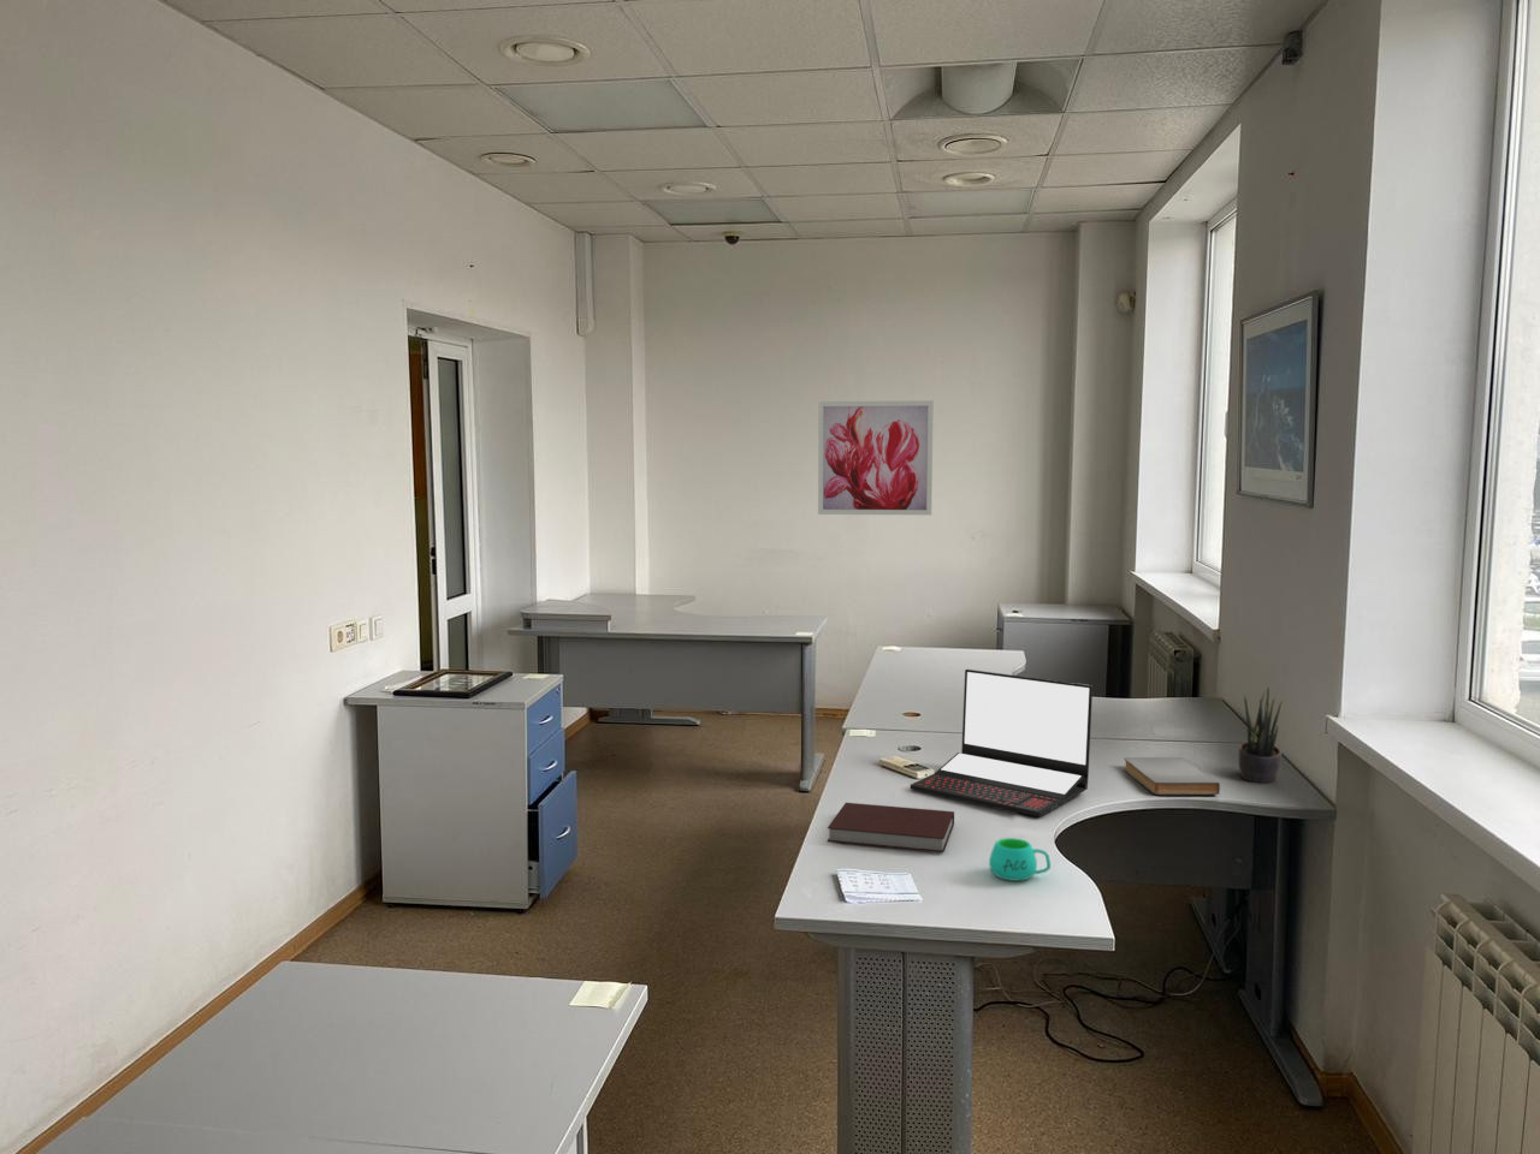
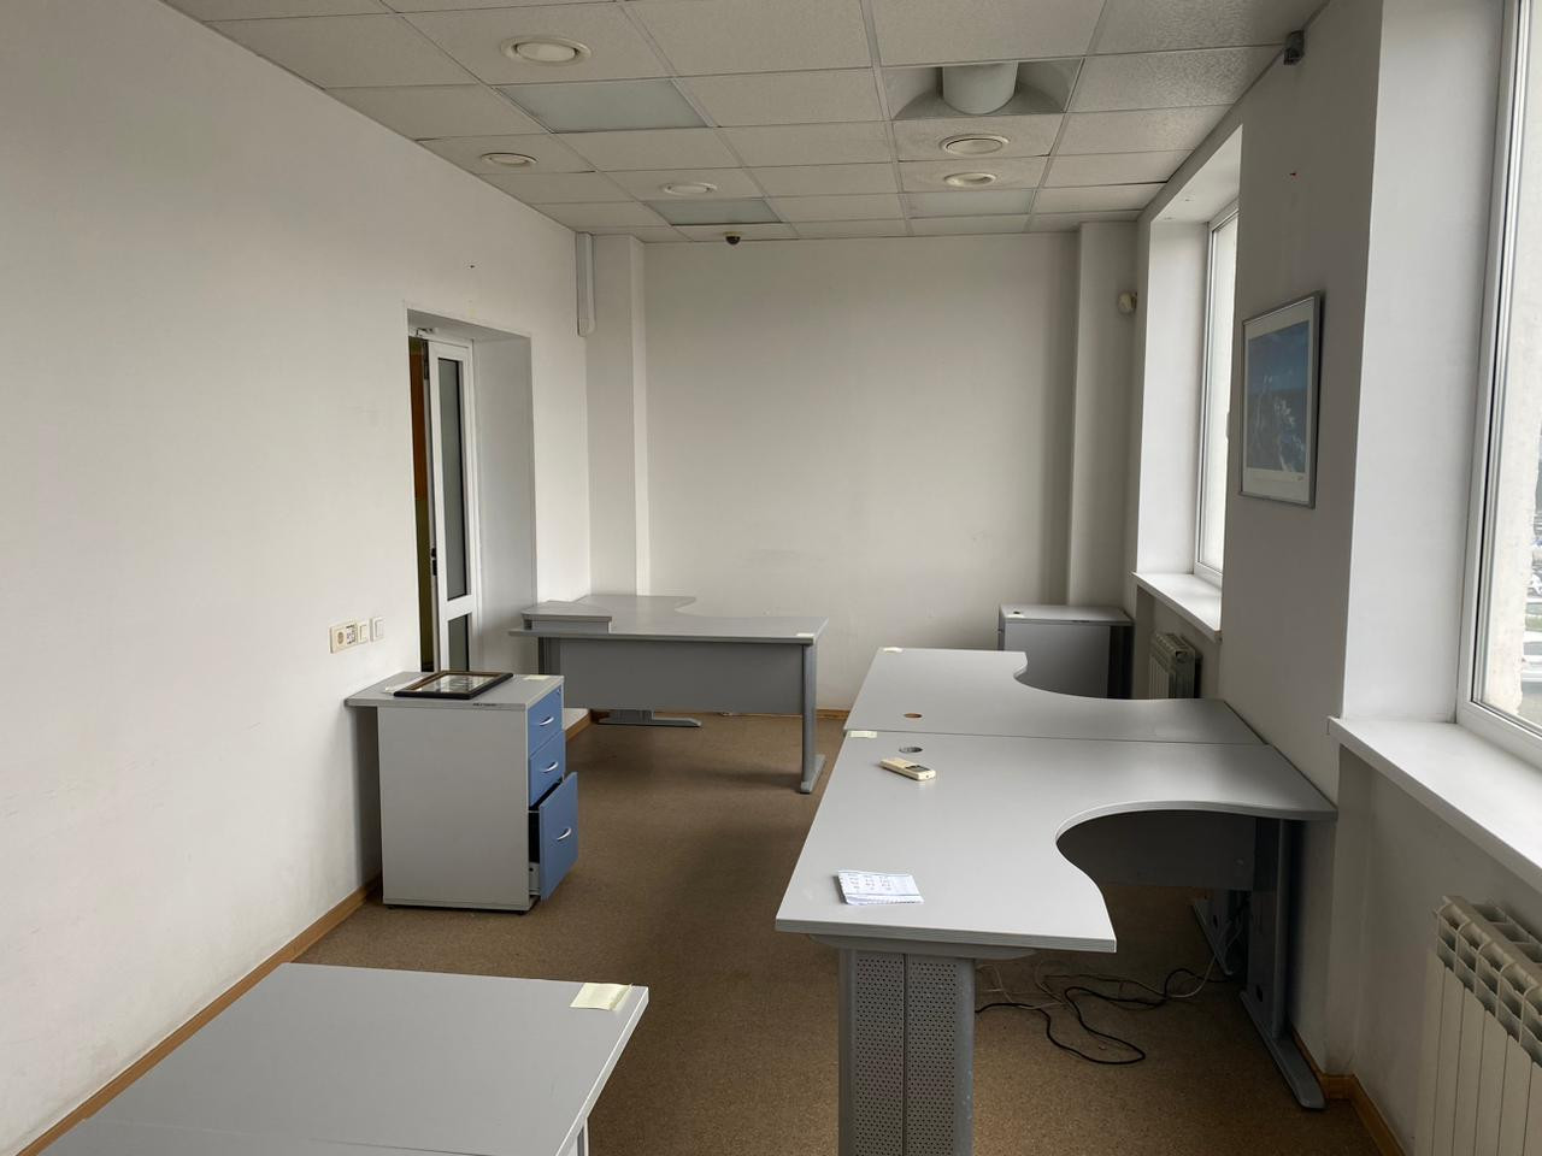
- mug [988,836,1051,882]
- wall art [817,399,935,516]
- notebook [827,801,956,853]
- potted plant [1238,686,1284,784]
- laptop [909,668,1094,817]
- book [1123,756,1221,795]
